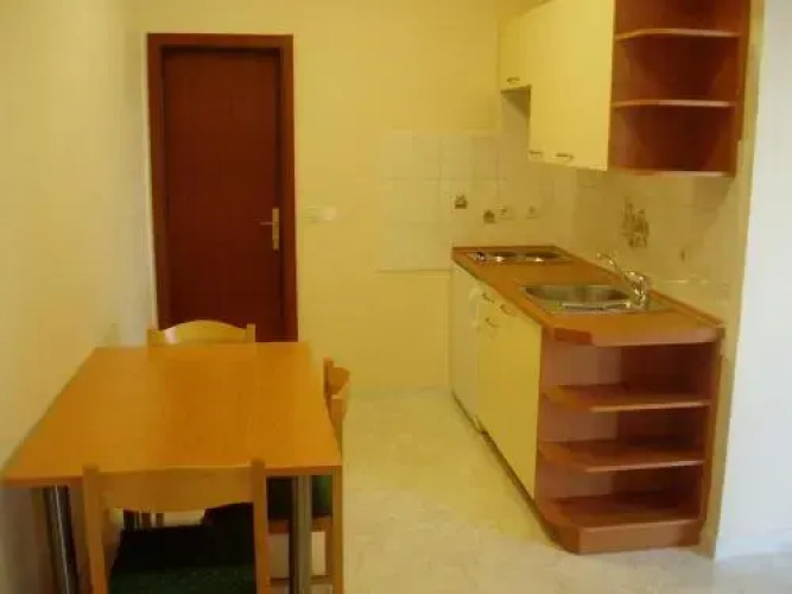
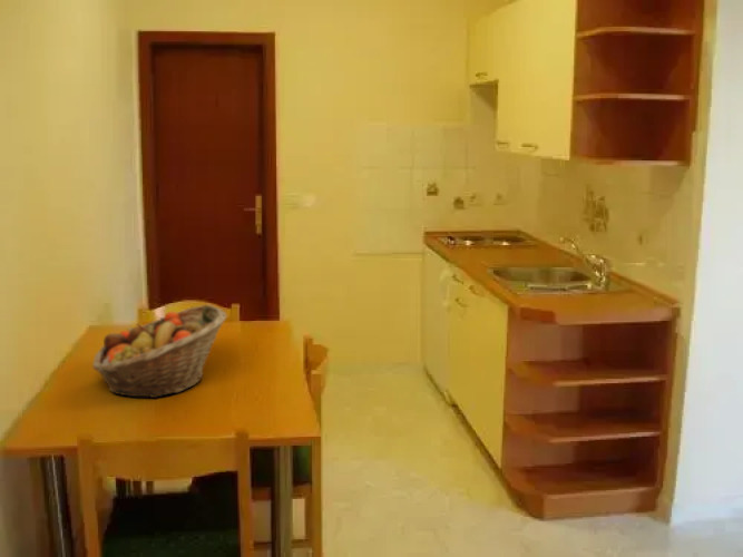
+ fruit basket [91,304,228,399]
